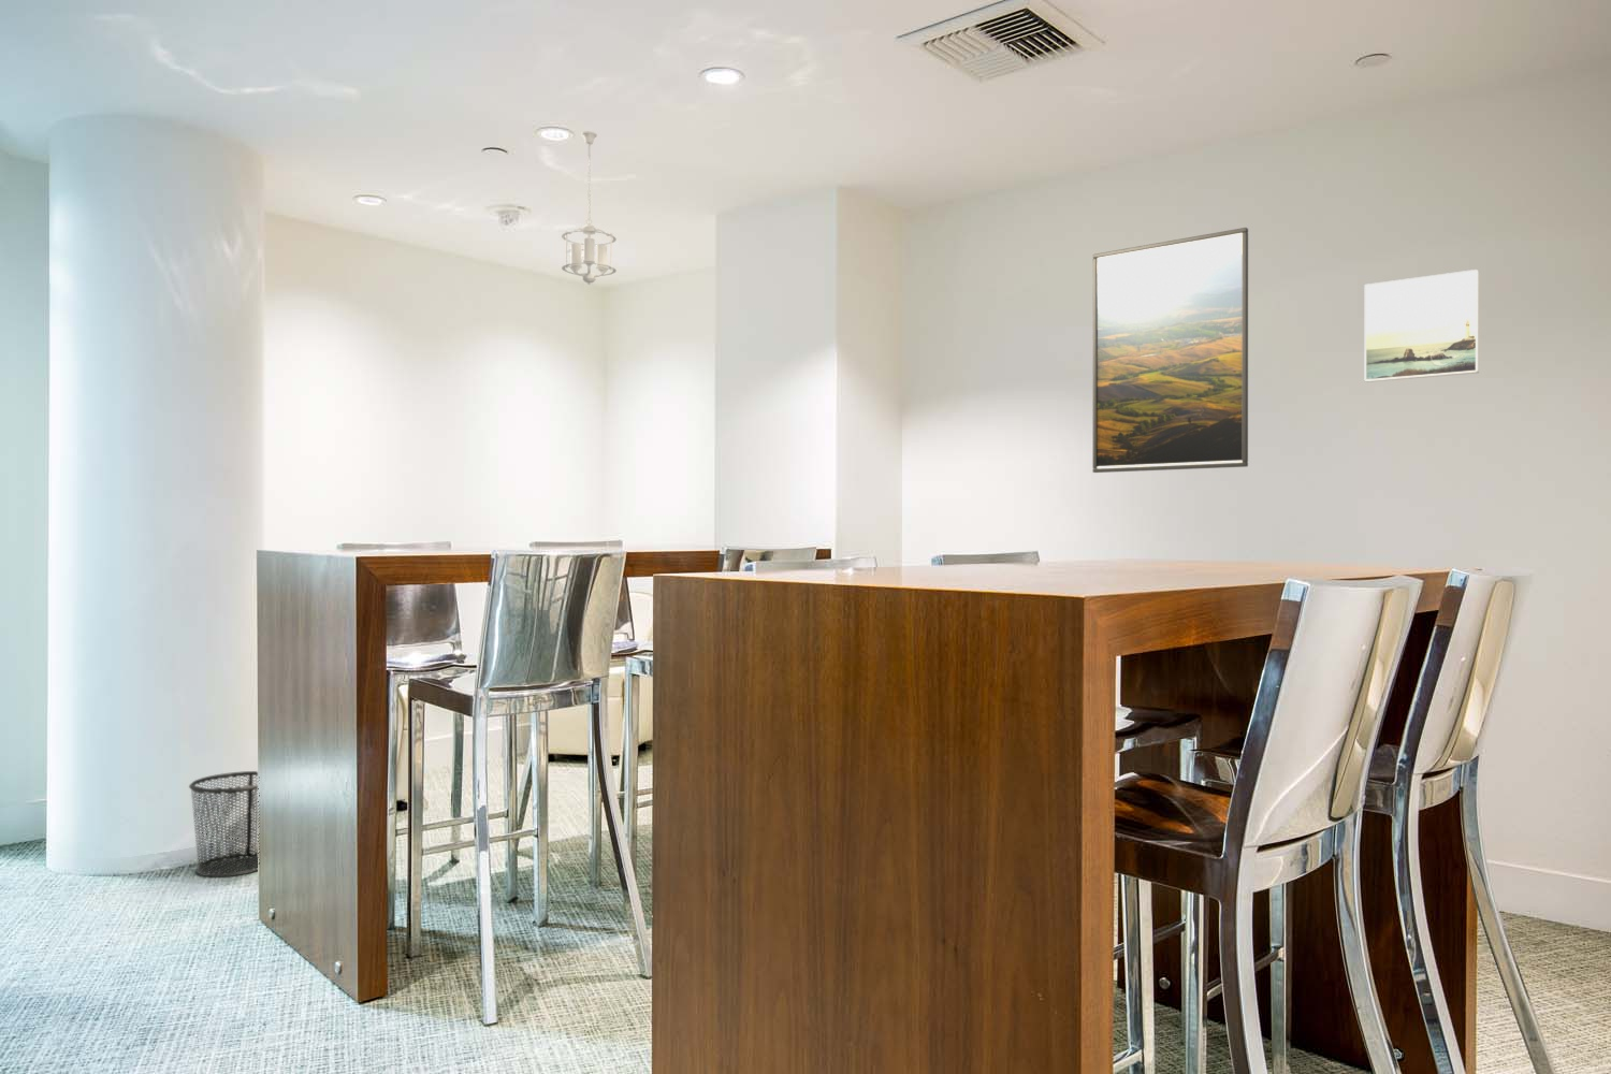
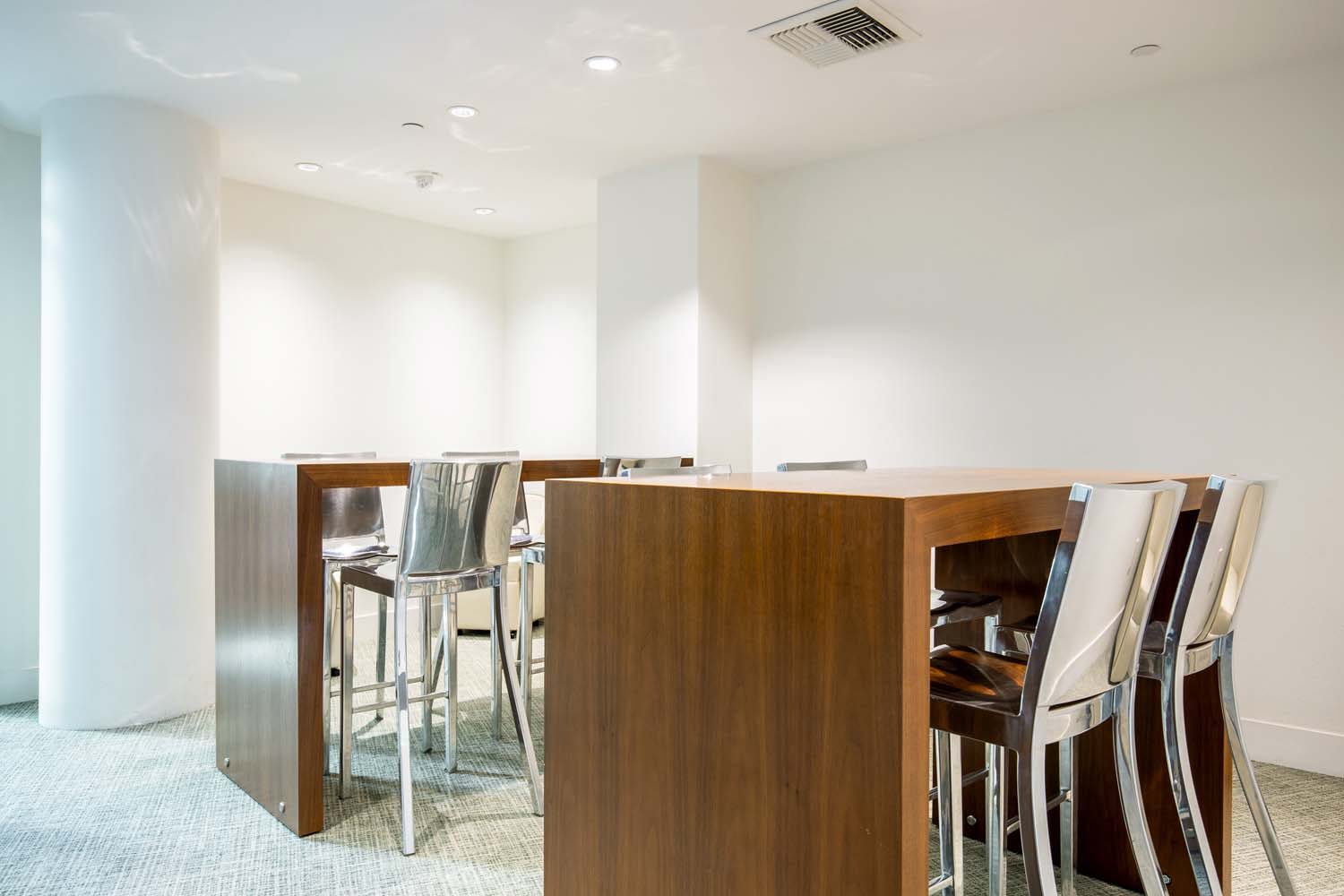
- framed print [1364,268,1480,384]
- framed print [1091,227,1249,473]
- pendant light [561,129,617,285]
- waste bin [188,770,259,879]
